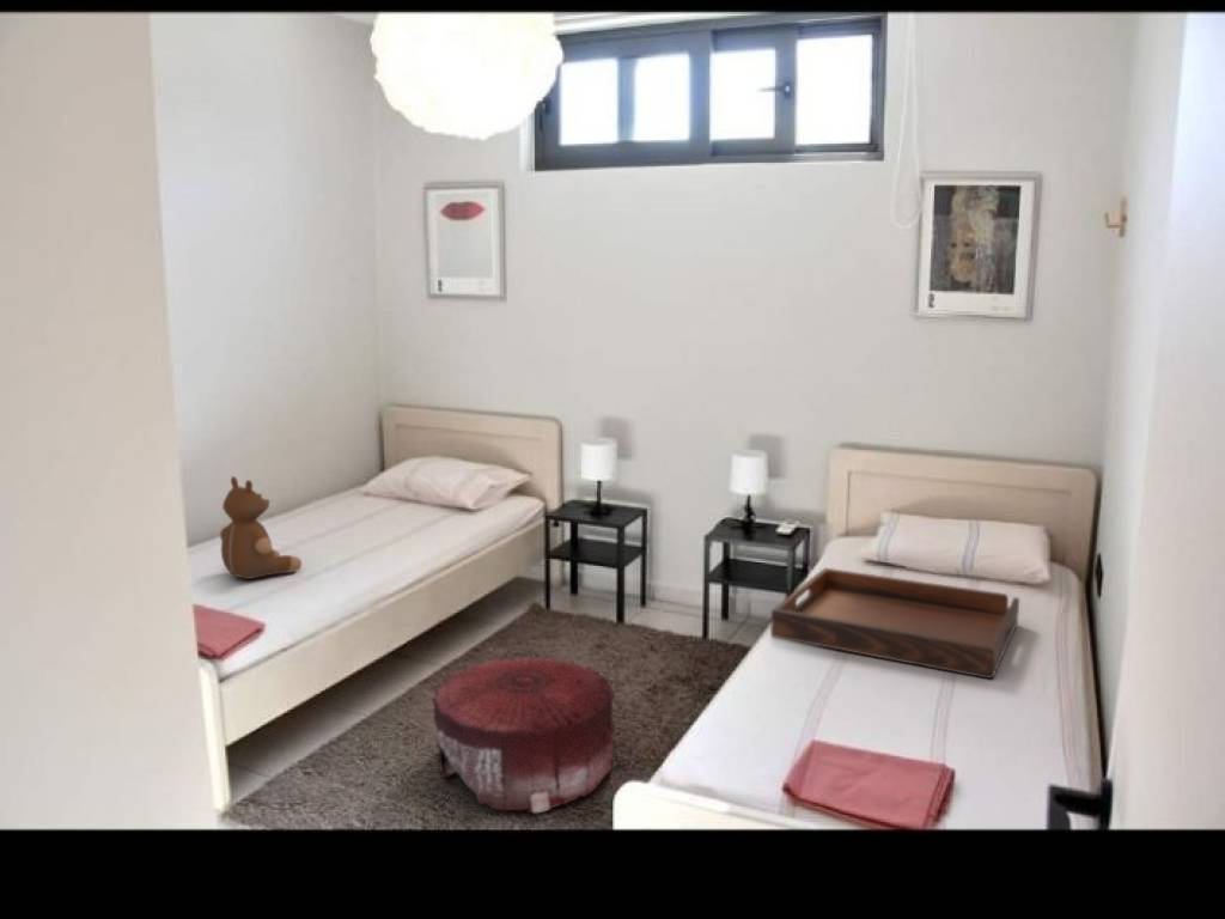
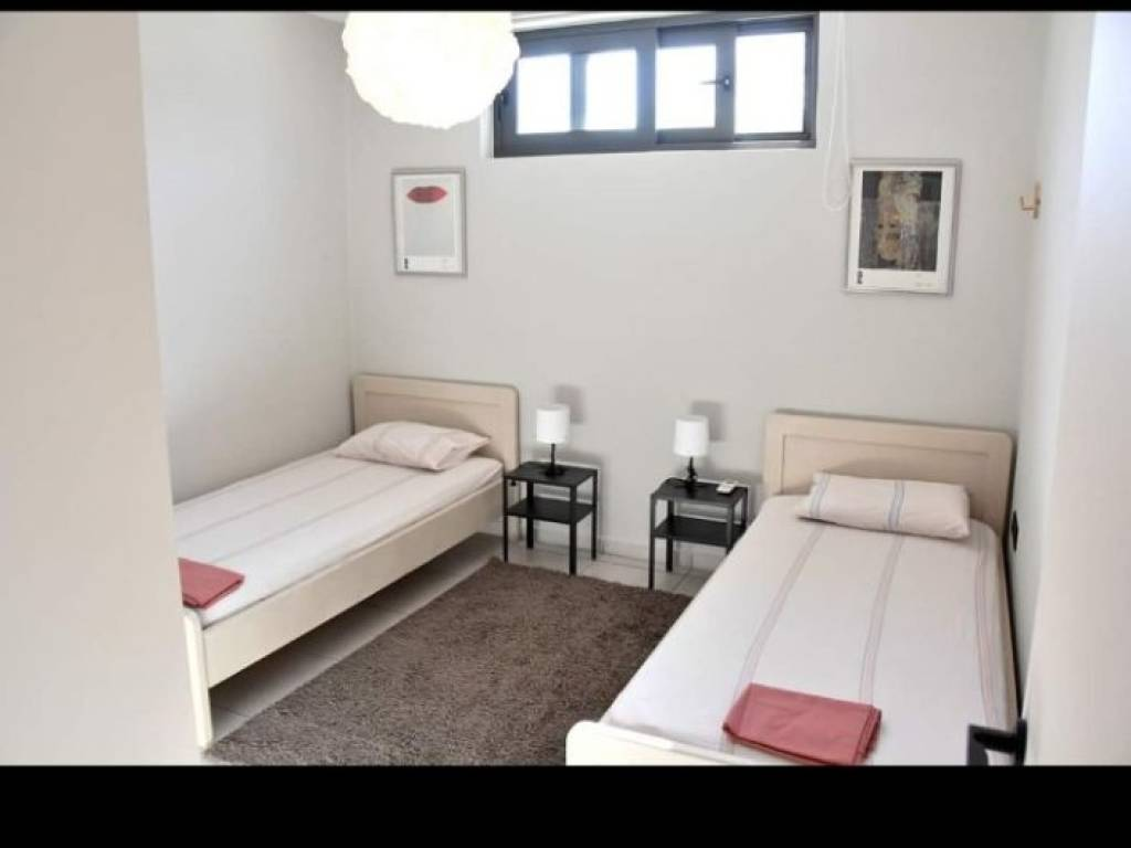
- serving tray [769,567,1020,680]
- pouf [431,655,616,814]
- teddy bear [219,475,303,580]
